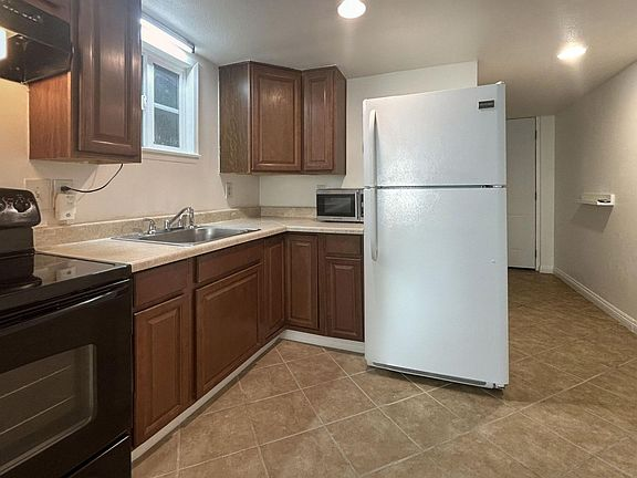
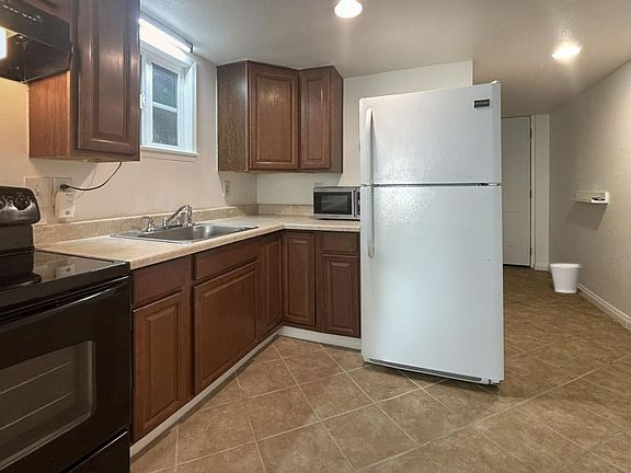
+ wastebasket [549,263,583,295]
